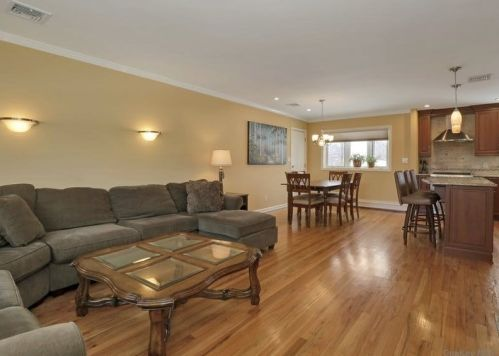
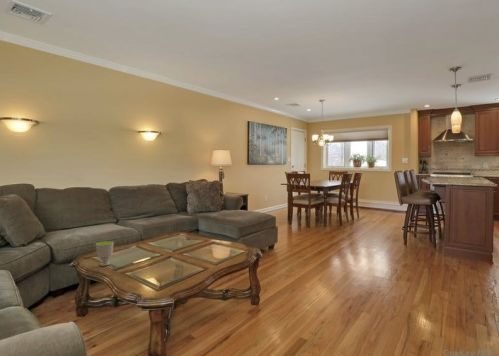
+ cup [95,240,115,267]
